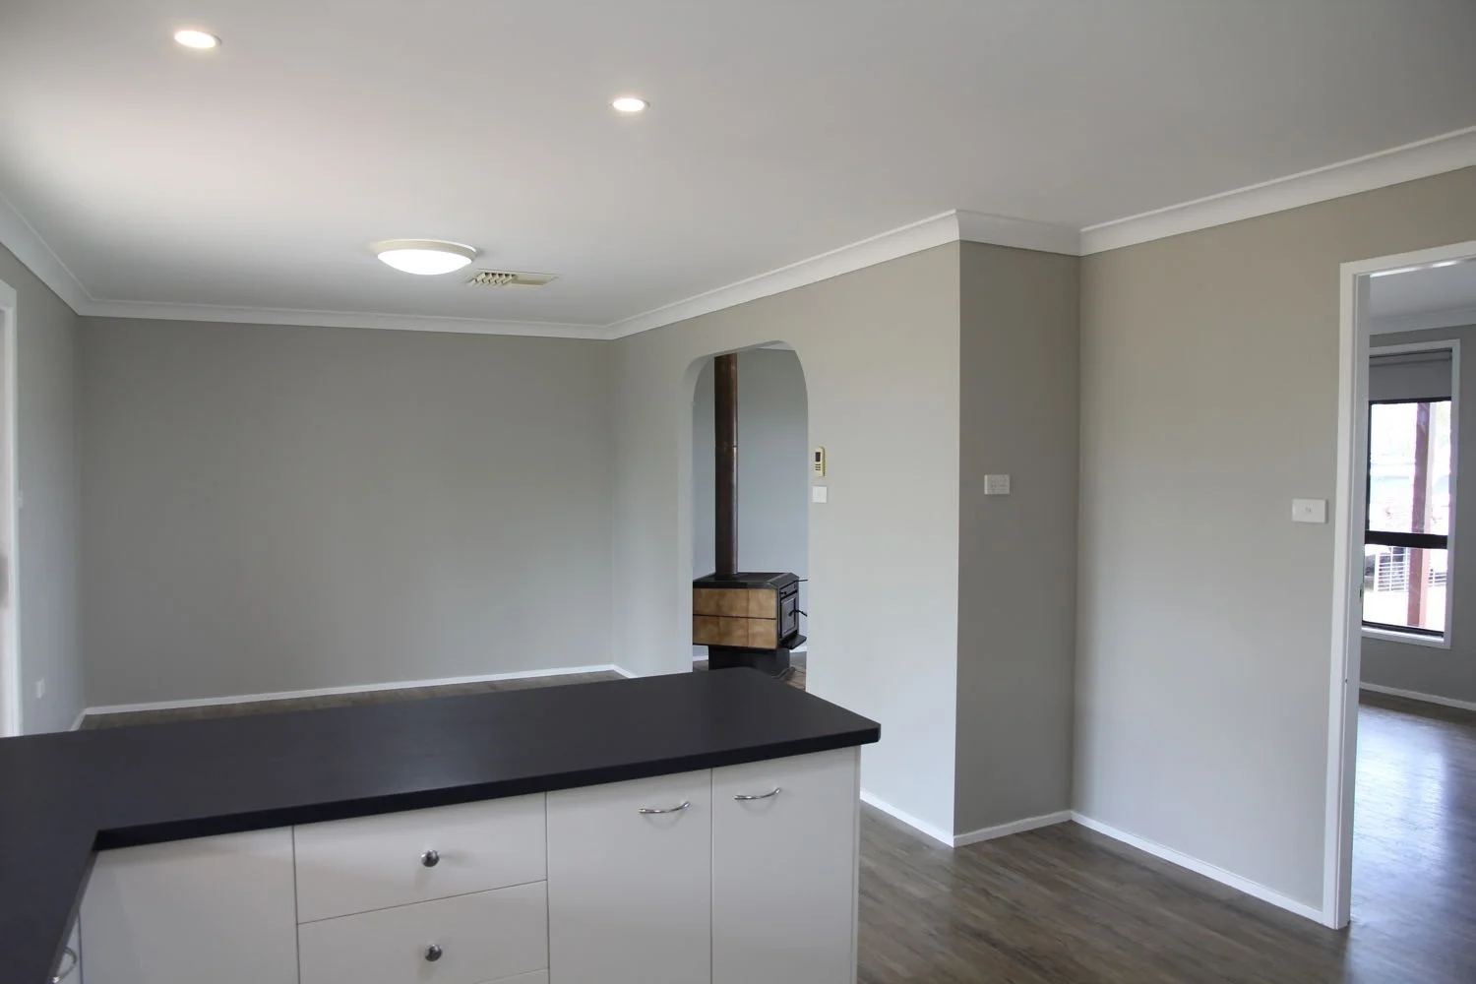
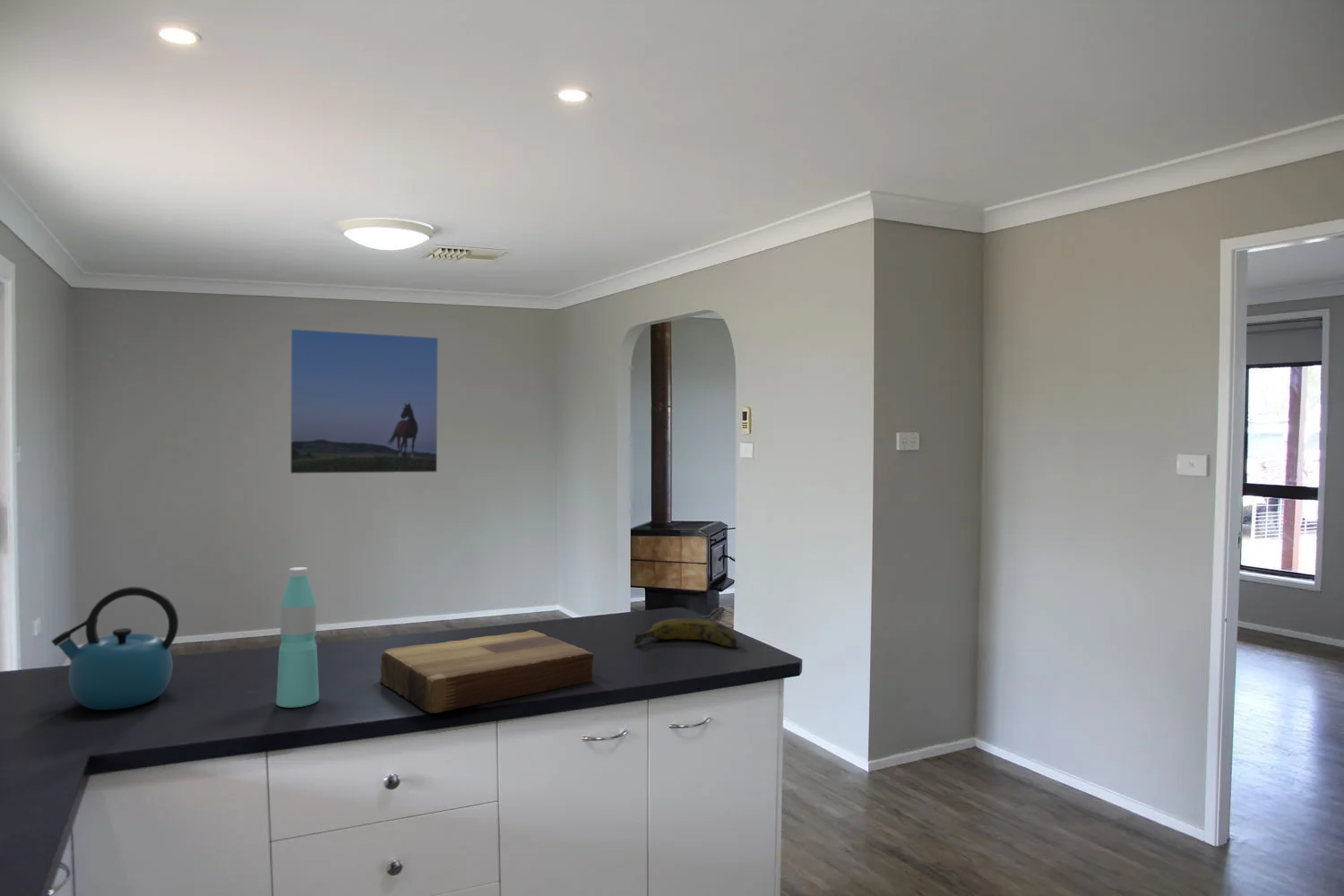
+ banana [633,617,737,648]
+ cutting board [379,629,594,714]
+ kettle [50,586,179,711]
+ water bottle [275,566,320,708]
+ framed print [289,328,439,475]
